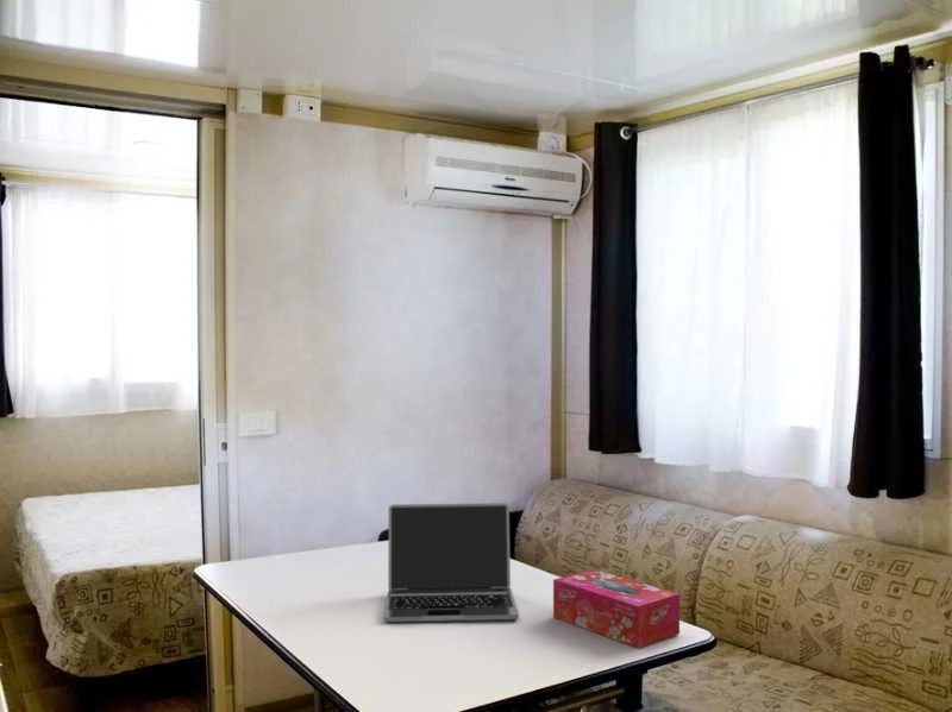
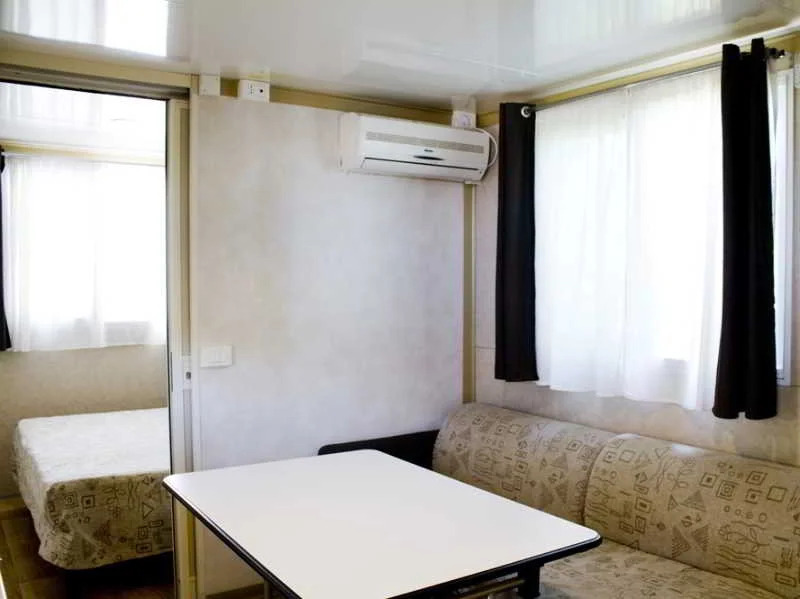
- tissue box [552,568,681,649]
- laptop [382,502,520,623]
